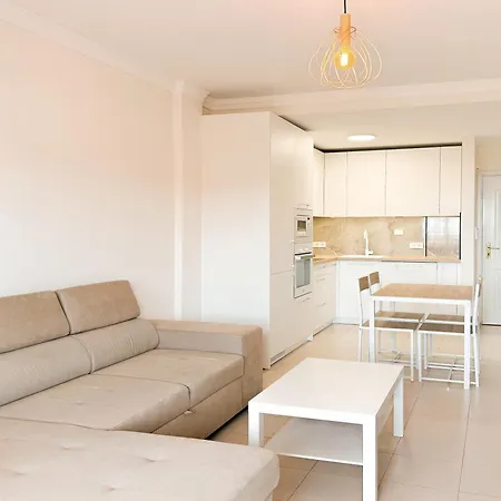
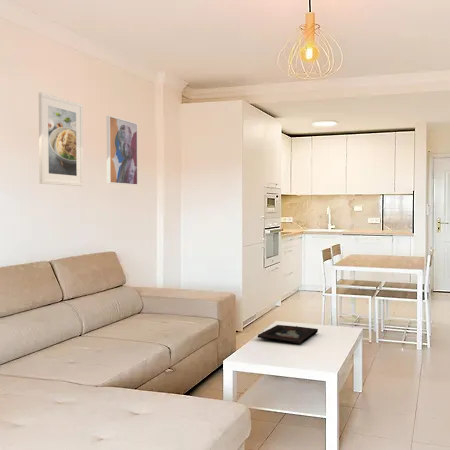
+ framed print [38,92,84,187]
+ decorative tray [257,324,319,345]
+ wall art [105,115,139,186]
